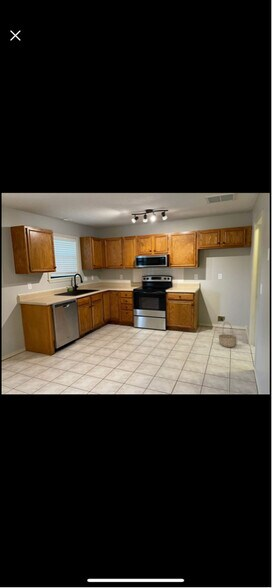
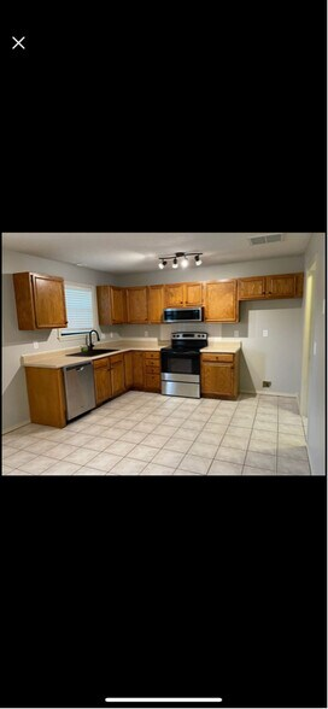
- basket [218,321,238,348]
